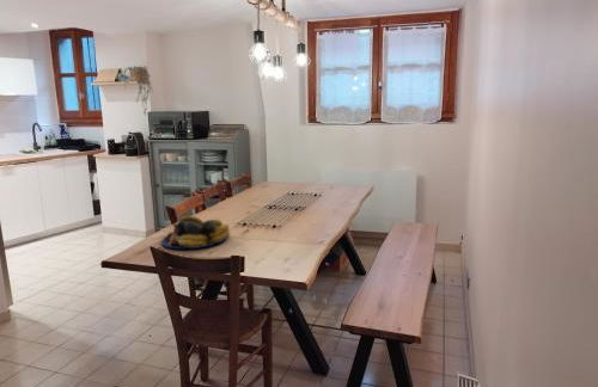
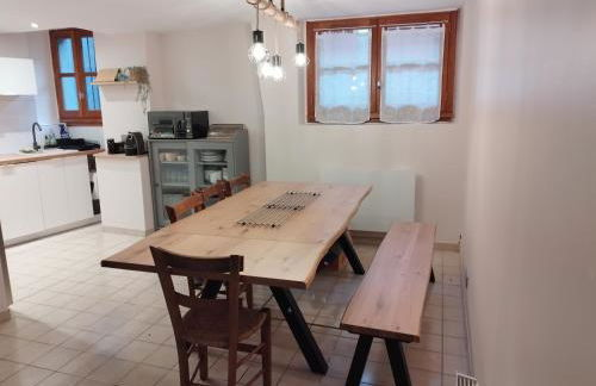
- fruit bowl [160,215,231,251]
